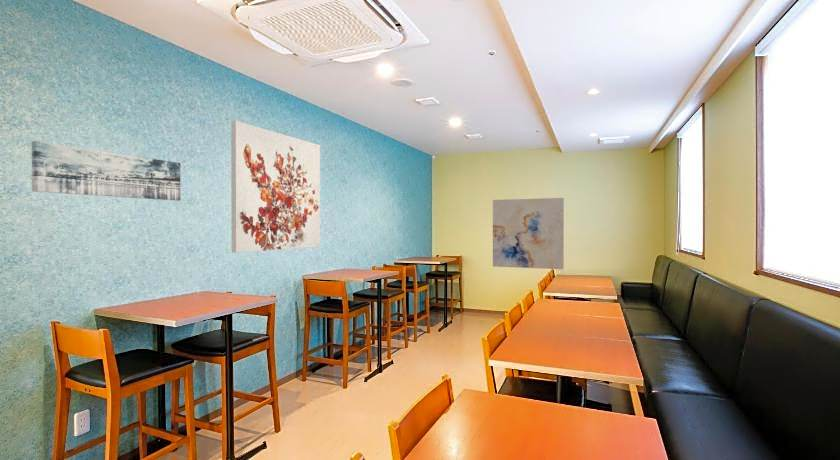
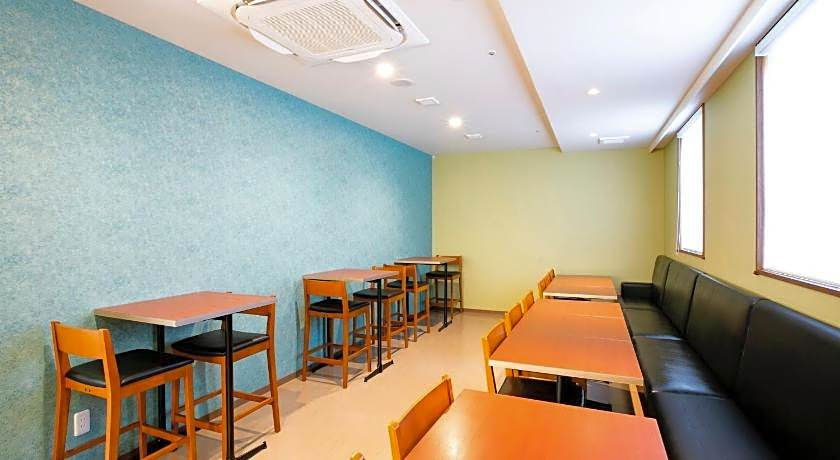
- wall art [31,140,182,202]
- wall art [230,120,321,254]
- wall art [492,197,565,270]
